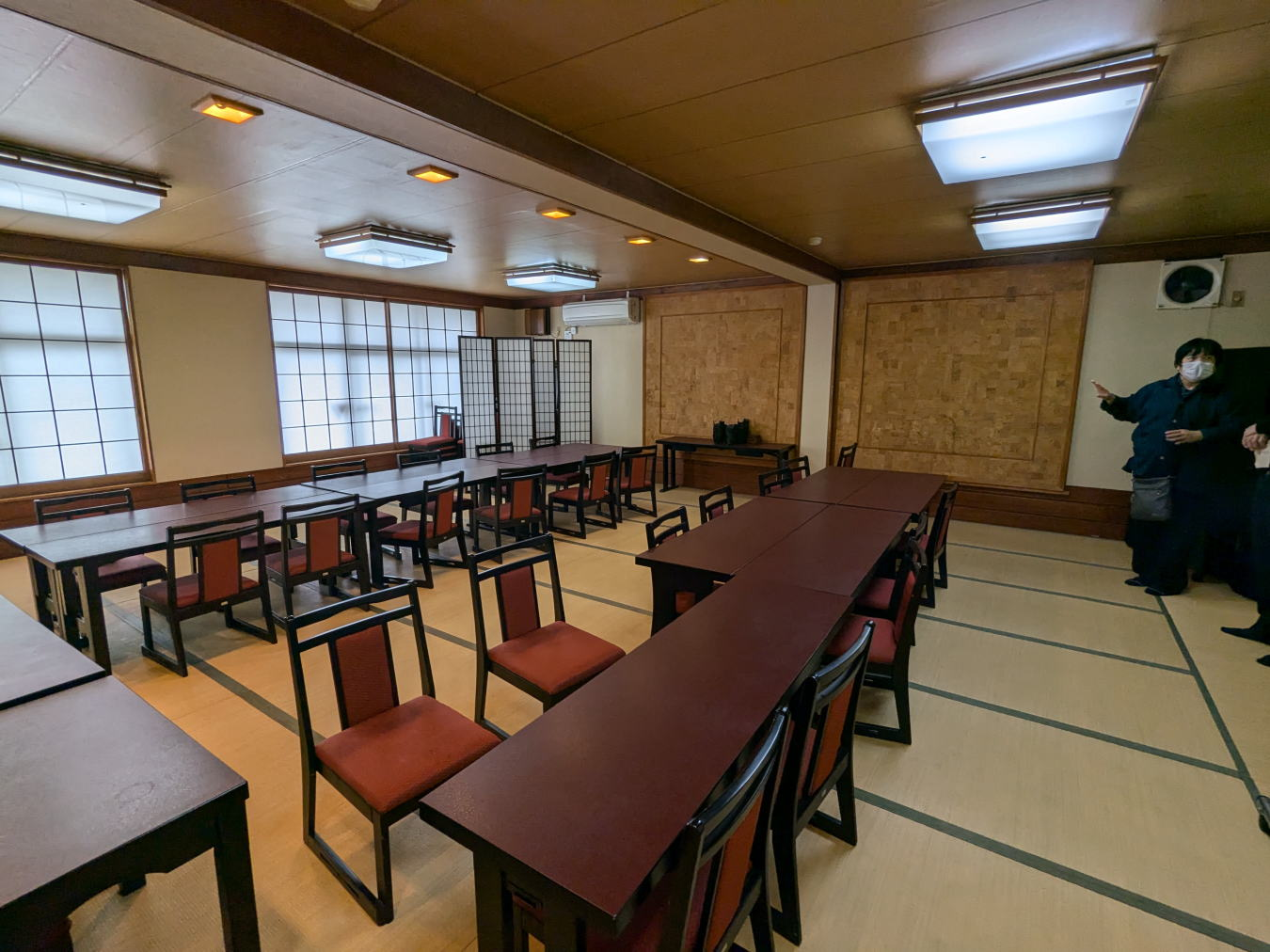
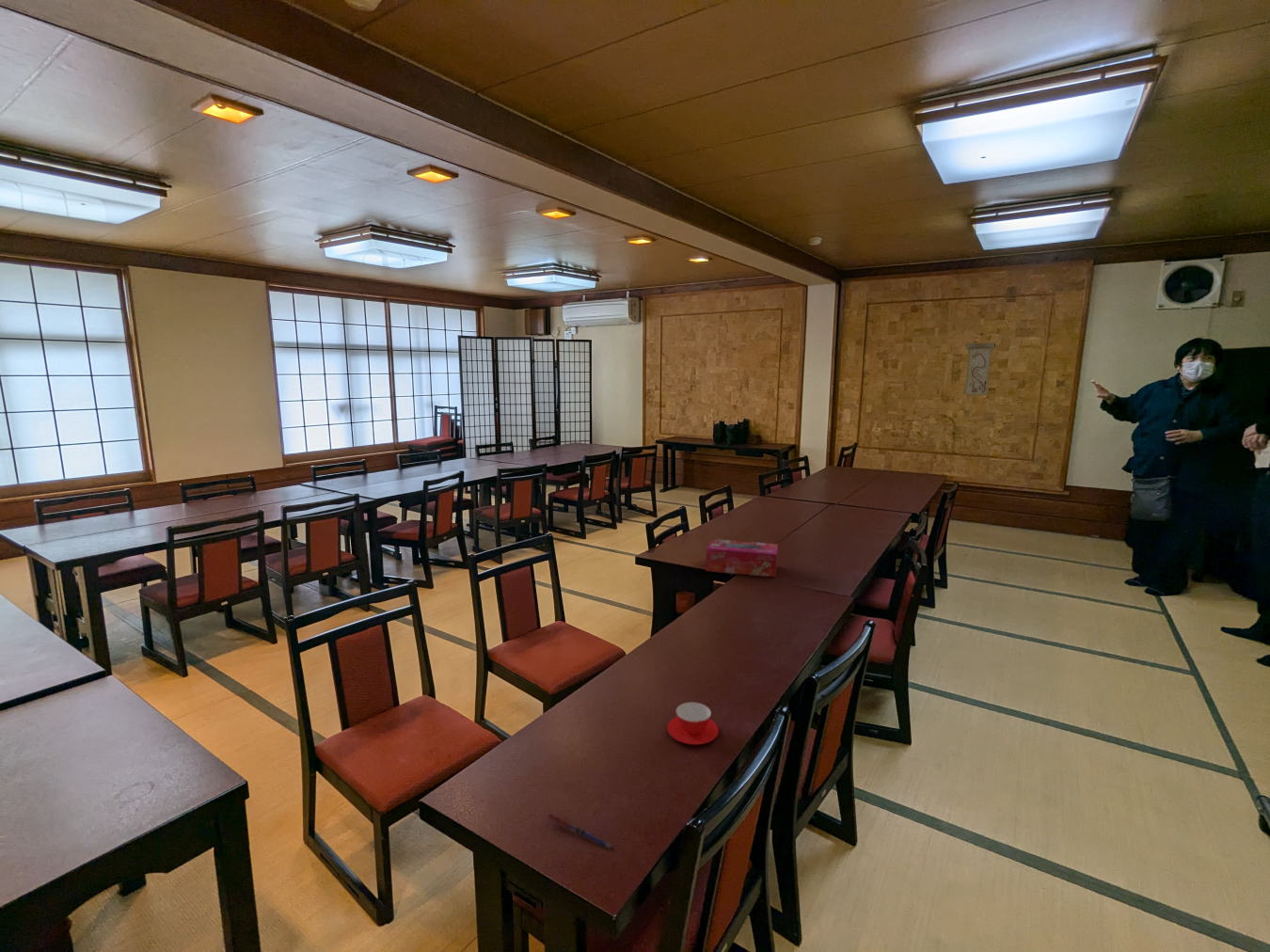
+ wall scroll [962,332,996,396]
+ tissue box [705,538,779,579]
+ pen [547,813,613,850]
+ teacup [666,701,720,746]
